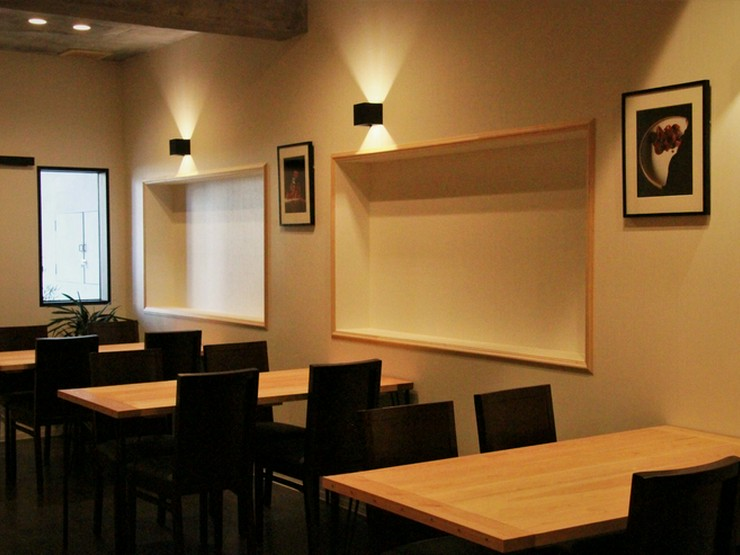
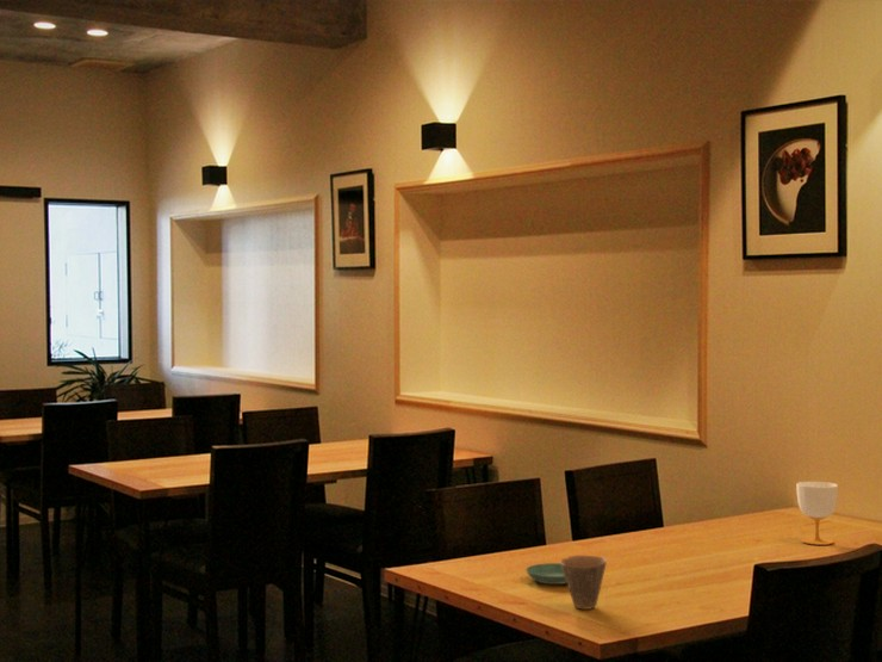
+ cup [795,481,839,546]
+ cup [559,555,608,611]
+ saucer [524,562,567,586]
